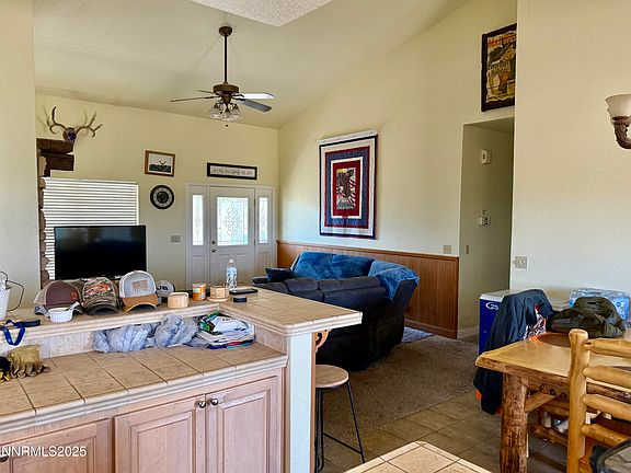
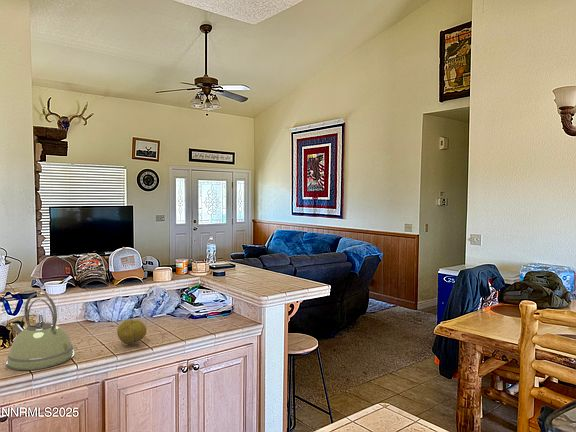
+ kettle [5,291,75,371]
+ fruit [116,318,148,345]
